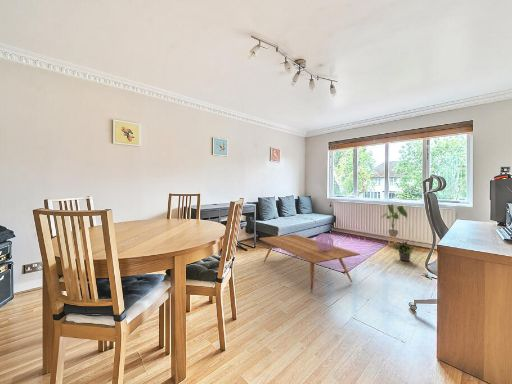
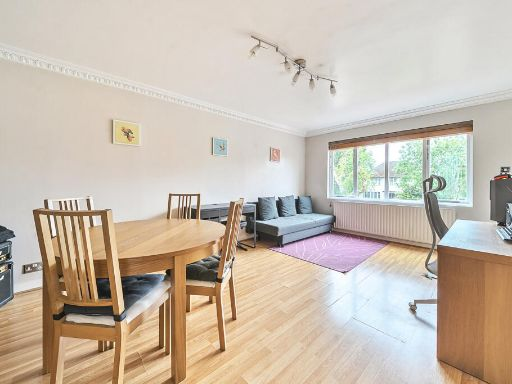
- house plant [380,204,408,246]
- coffee table [258,233,361,294]
- decorative sphere [315,232,334,251]
- potted plant [392,241,415,262]
